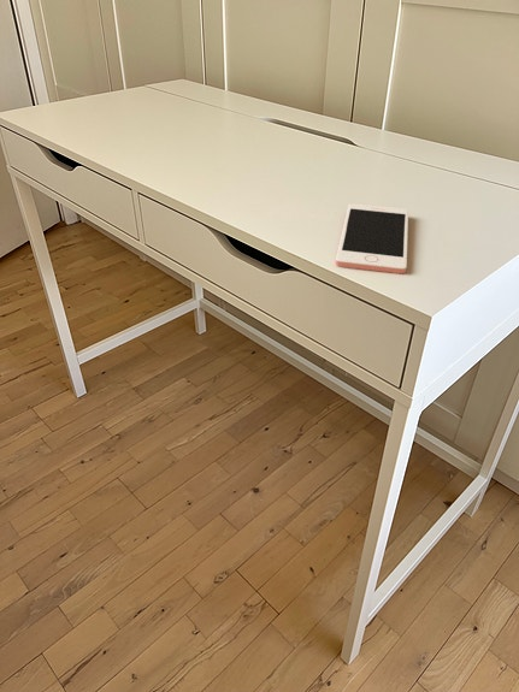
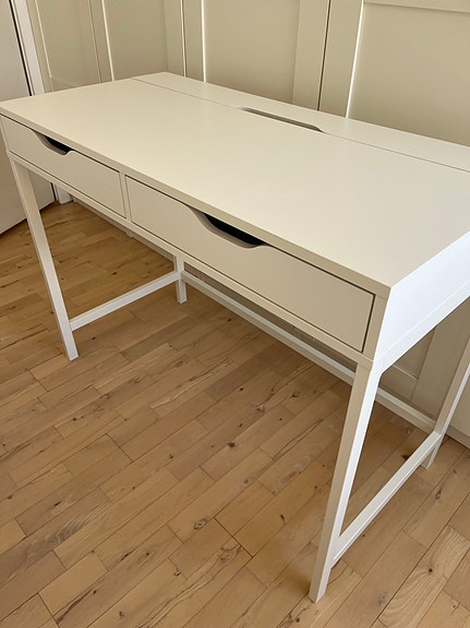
- cell phone [335,202,409,274]
